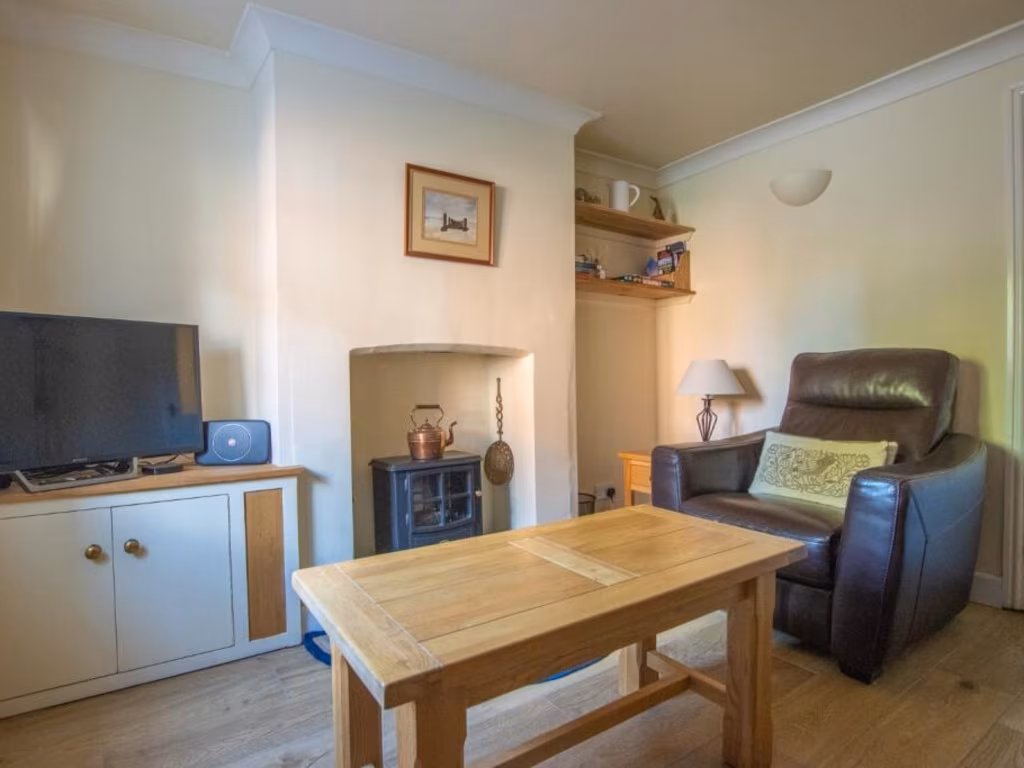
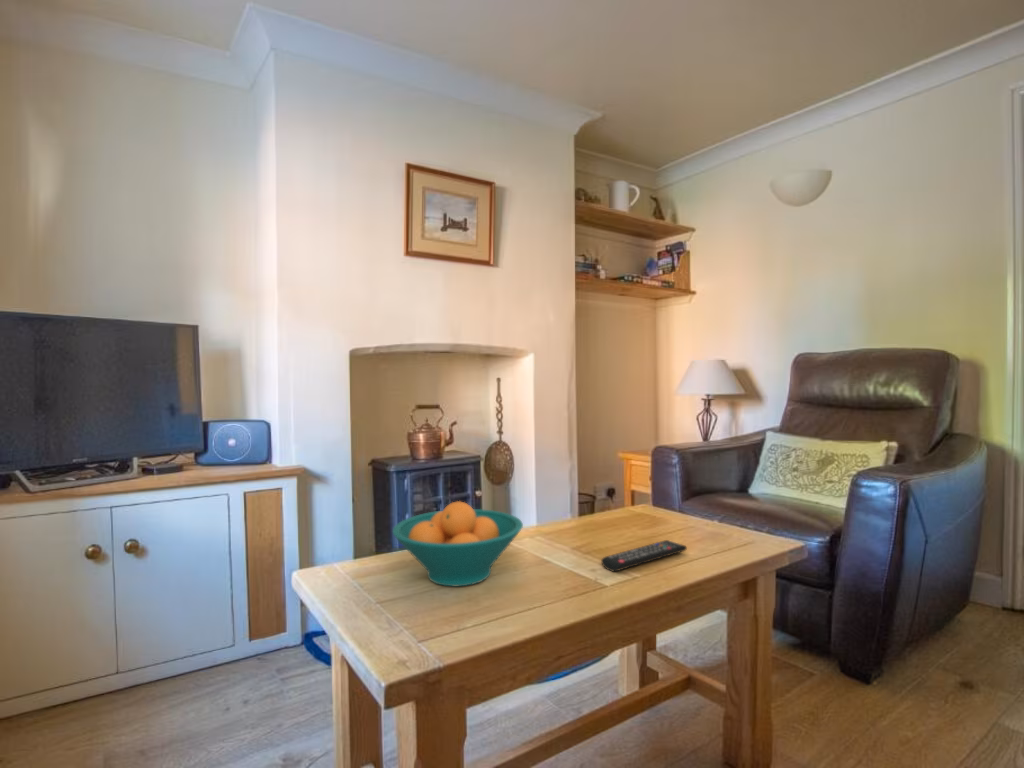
+ fruit bowl [392,500,524,587]
+ remote control [600,539,688,573]
